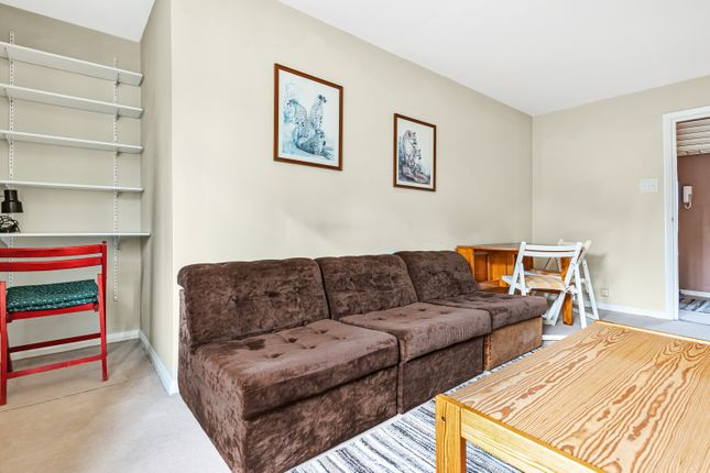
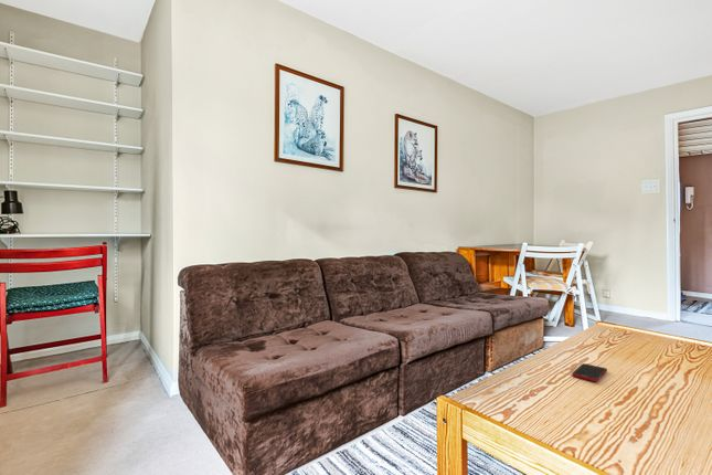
+ cell phone [572,362,608,383]
